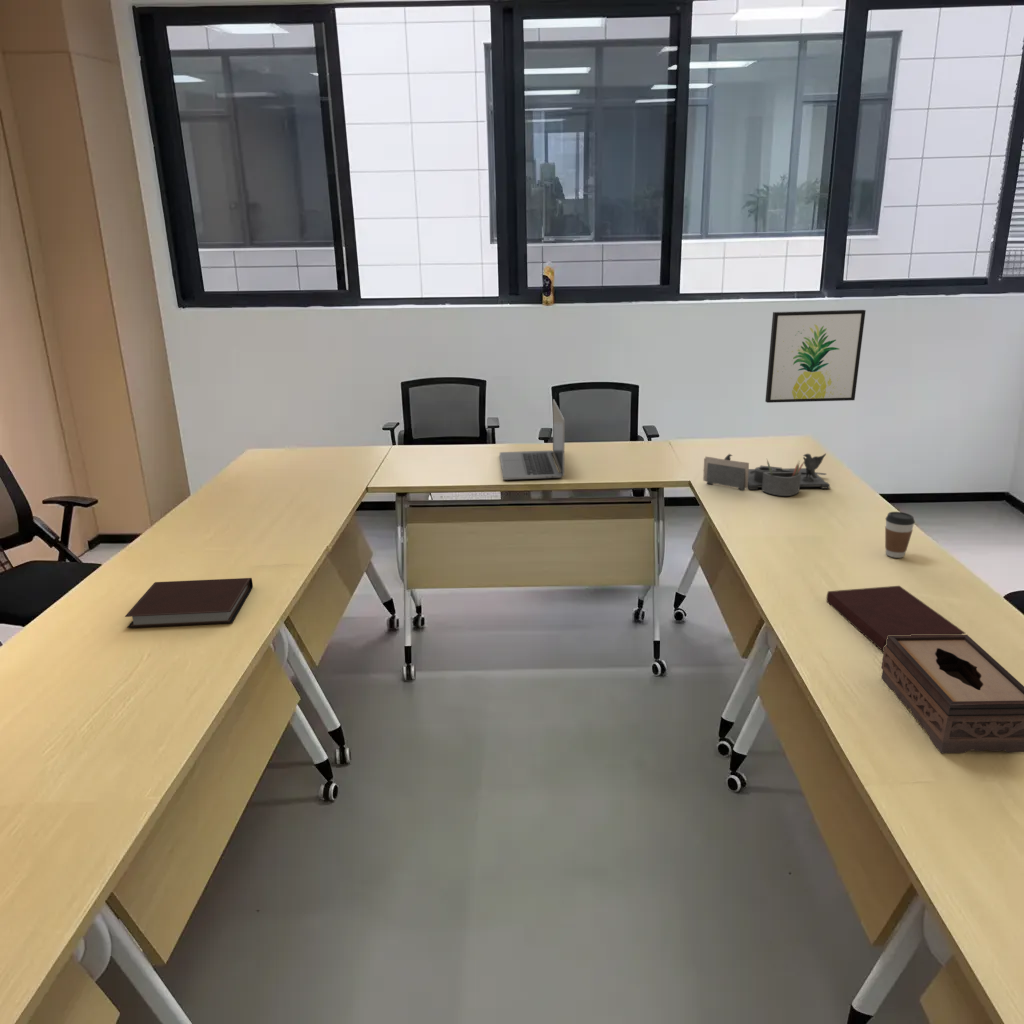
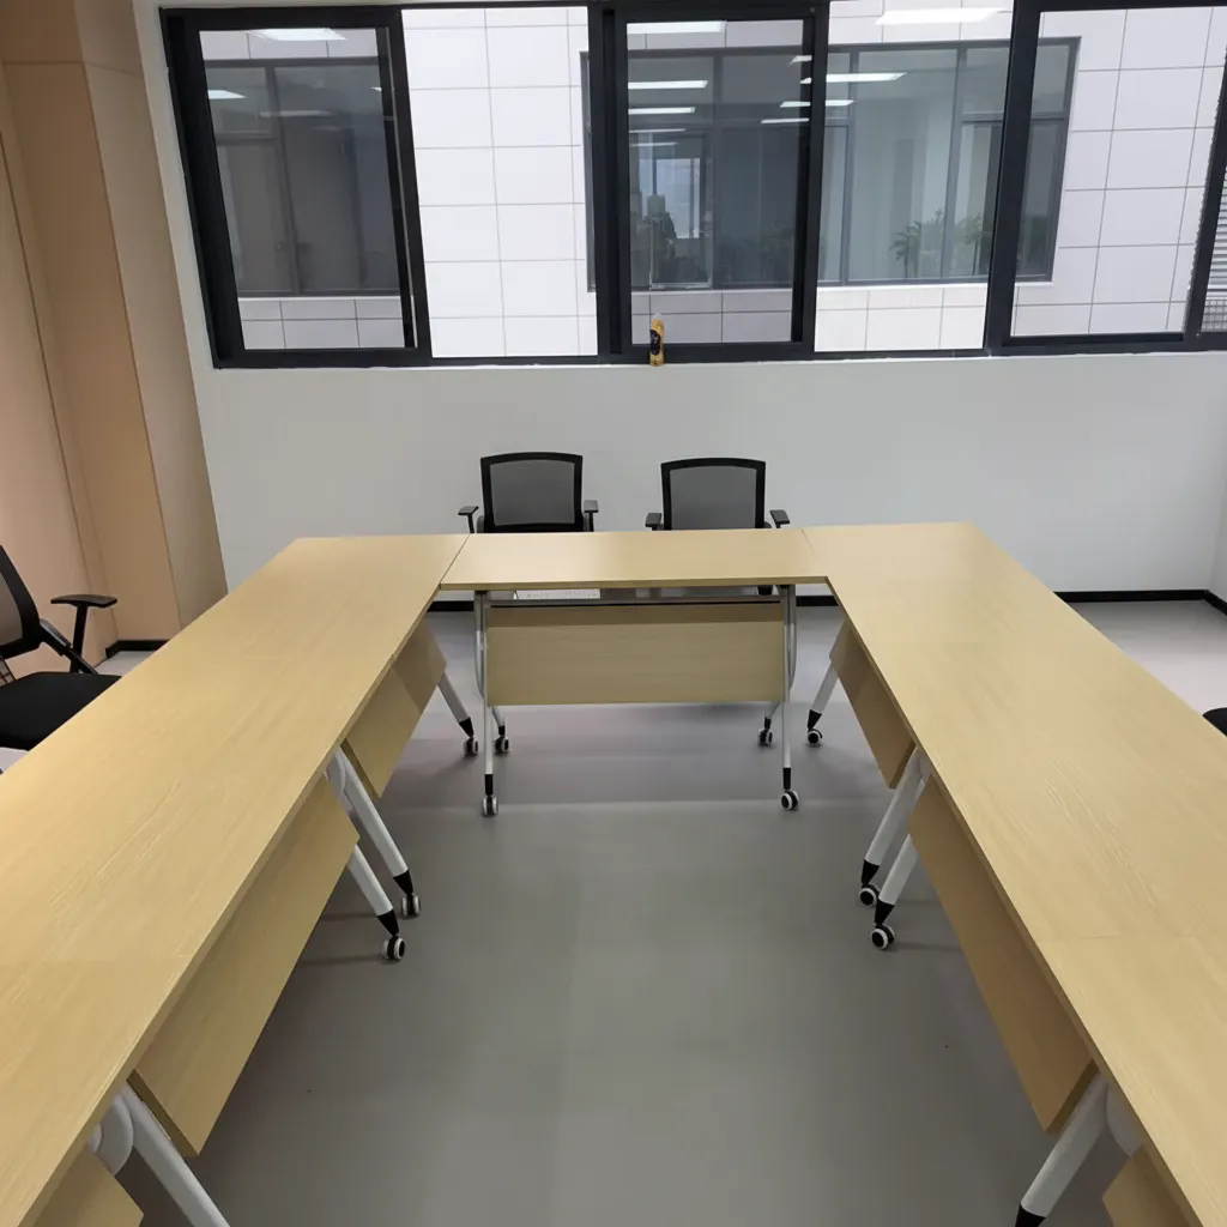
- wall art [764,309,867,404]
- coffee cup [884,511,916,559]
- tissue box [880,634,1024,754]
- notebook [124,577,254,629]
- desk organizer [702,452,831,497]
- laptop [499,398,566,481]
- notebook [825,585,967,653]
